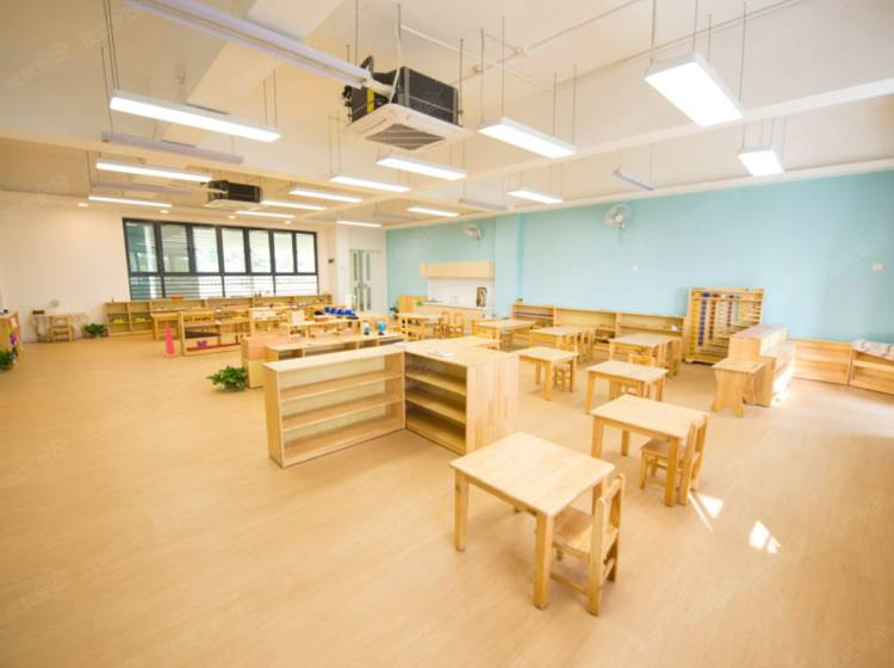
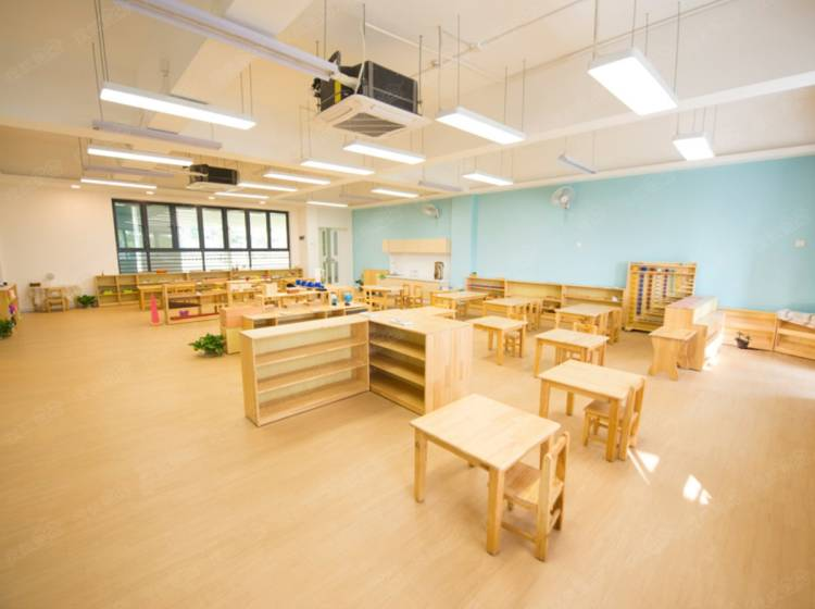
+ potted plant [732,330,753,350]
